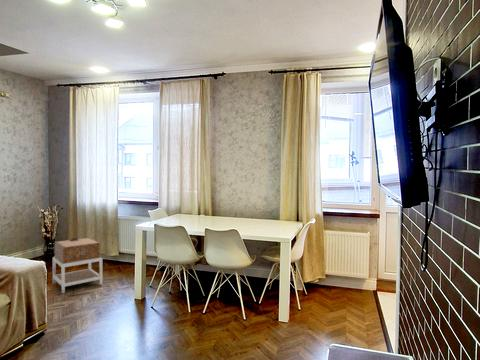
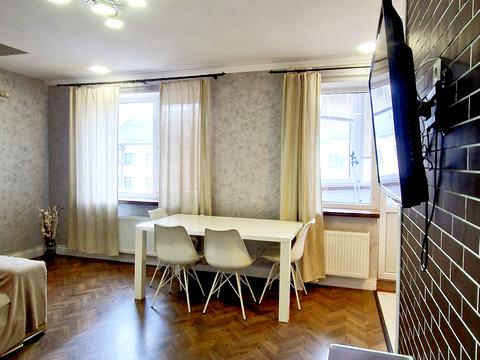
- nightstand [52,237,103,294]
